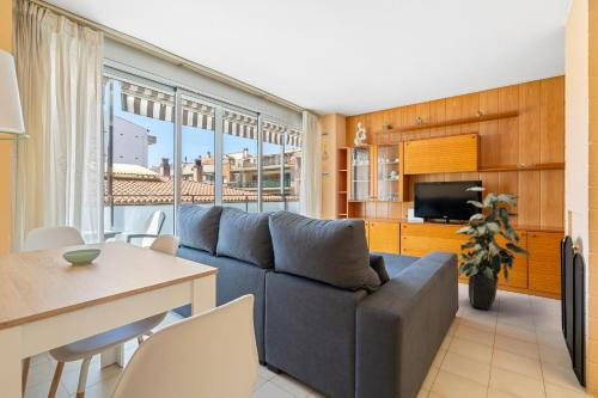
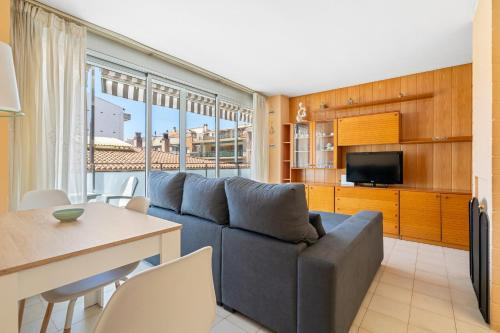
- indoor plant [453,186,531,311]
